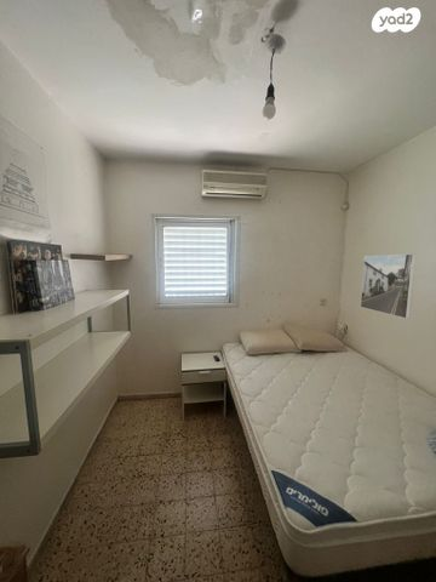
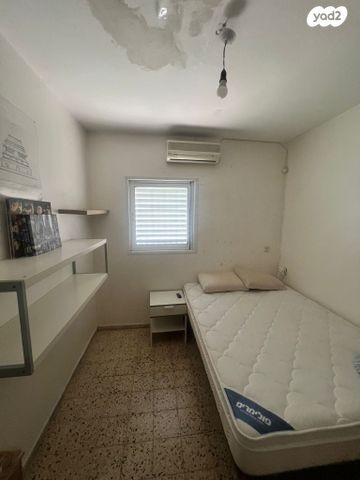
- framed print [360,252,418,320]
